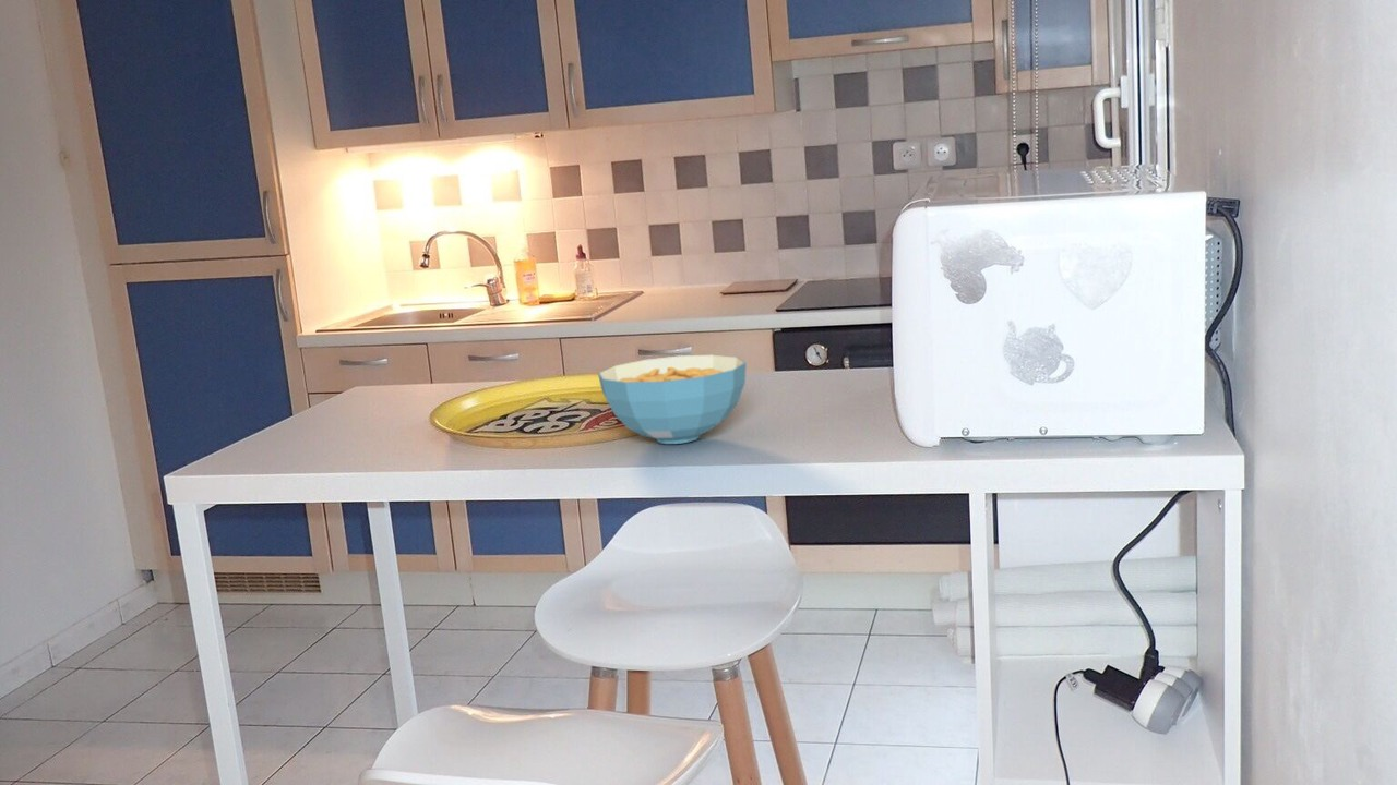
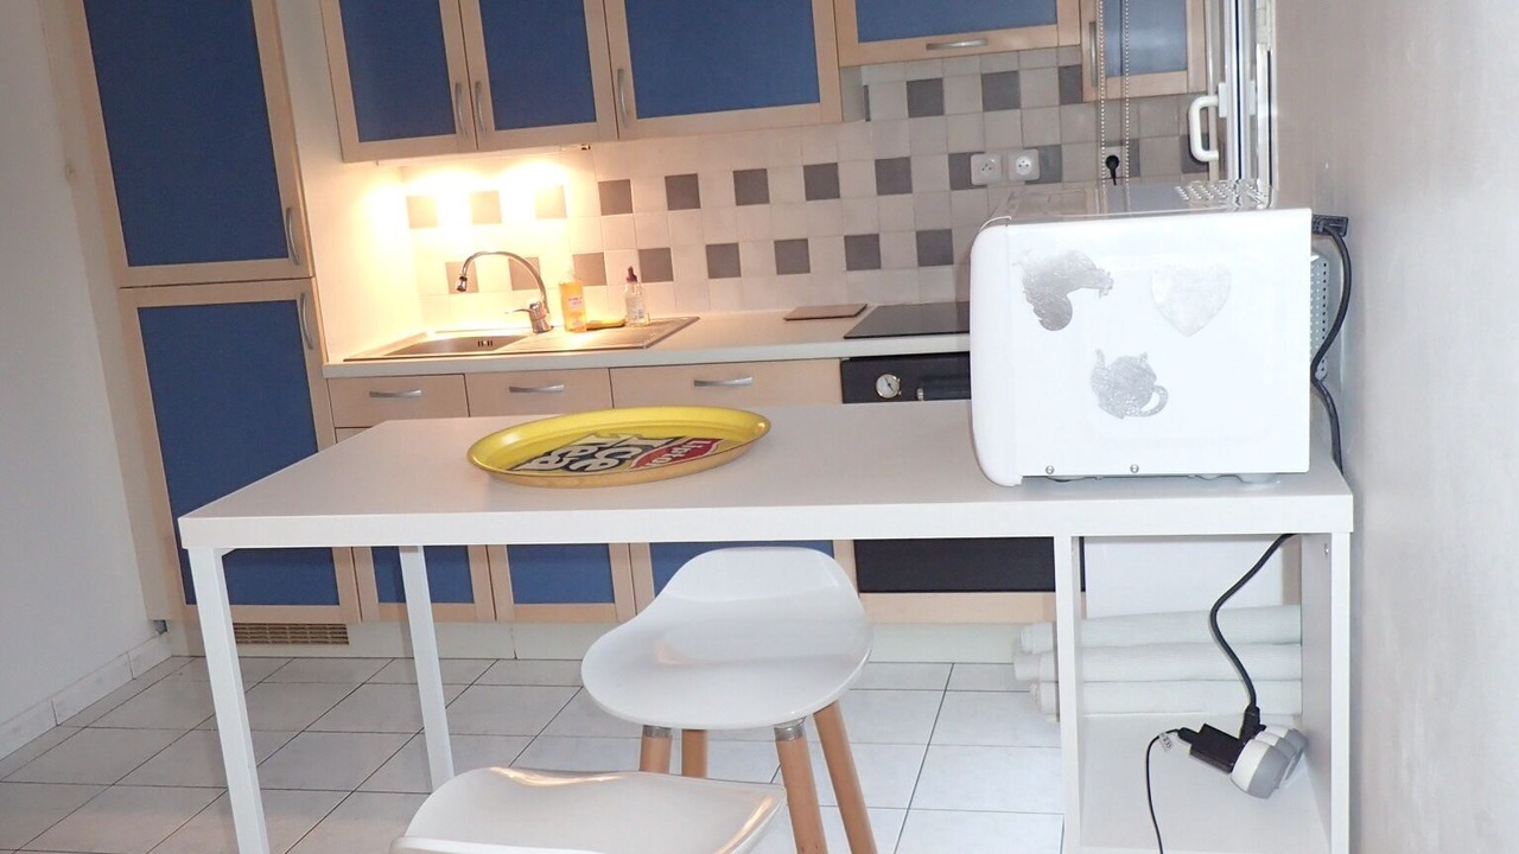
- cereal bowl [597,354,748,445]
